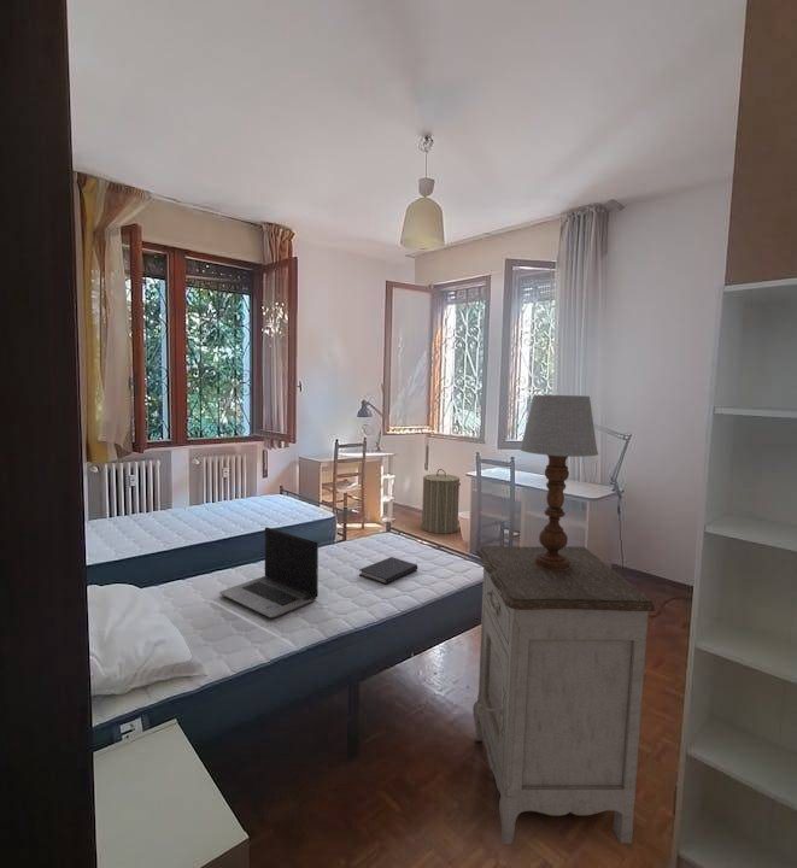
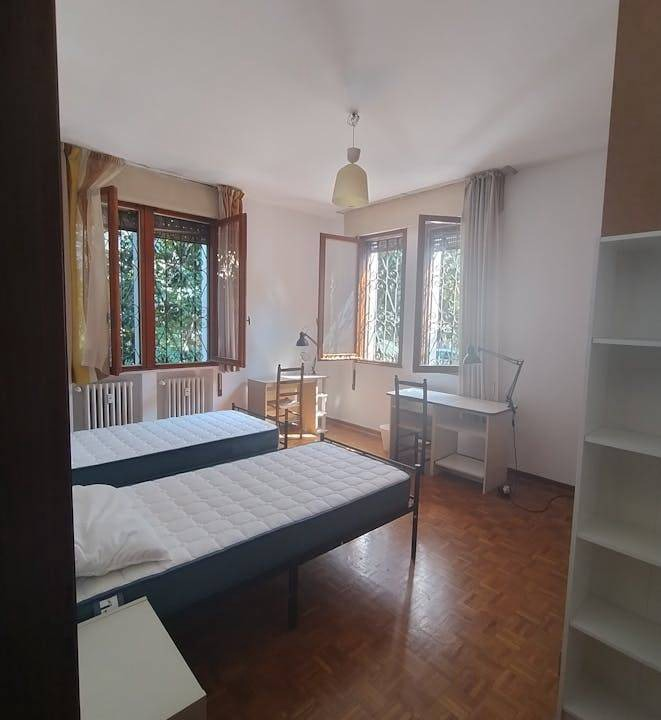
- laundry hamper [421,468,462,535]
- laptop computer [218,526,320,618]
- nightstand [471,545,656,846]
- diary [358,556,418,585]
- table lamp [518,394,599,570]
